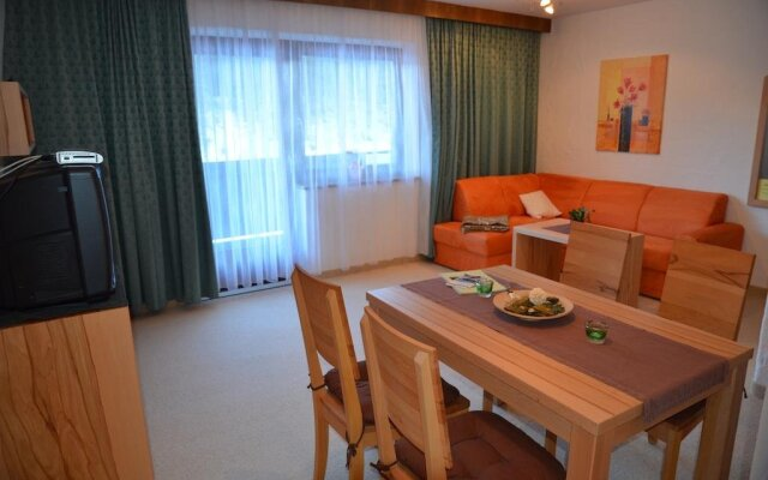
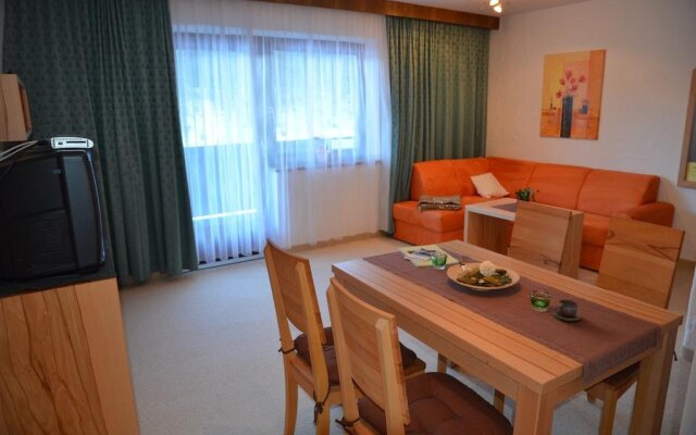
+ cup [551,299,583,322]
